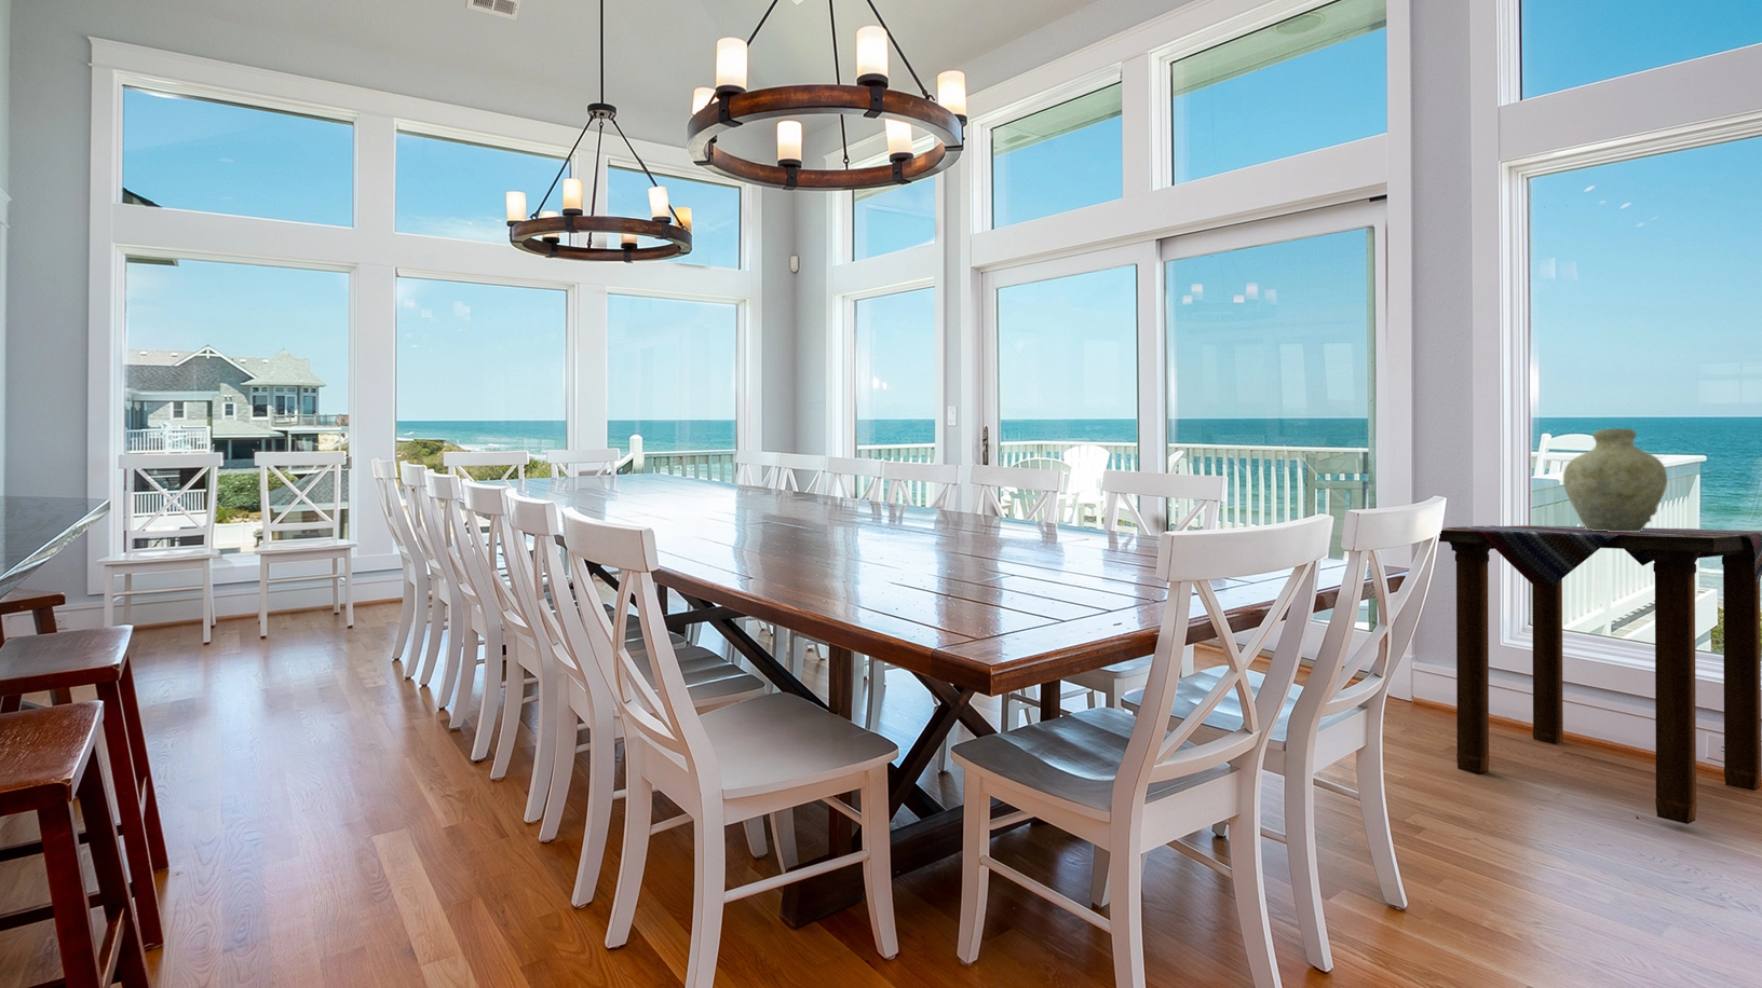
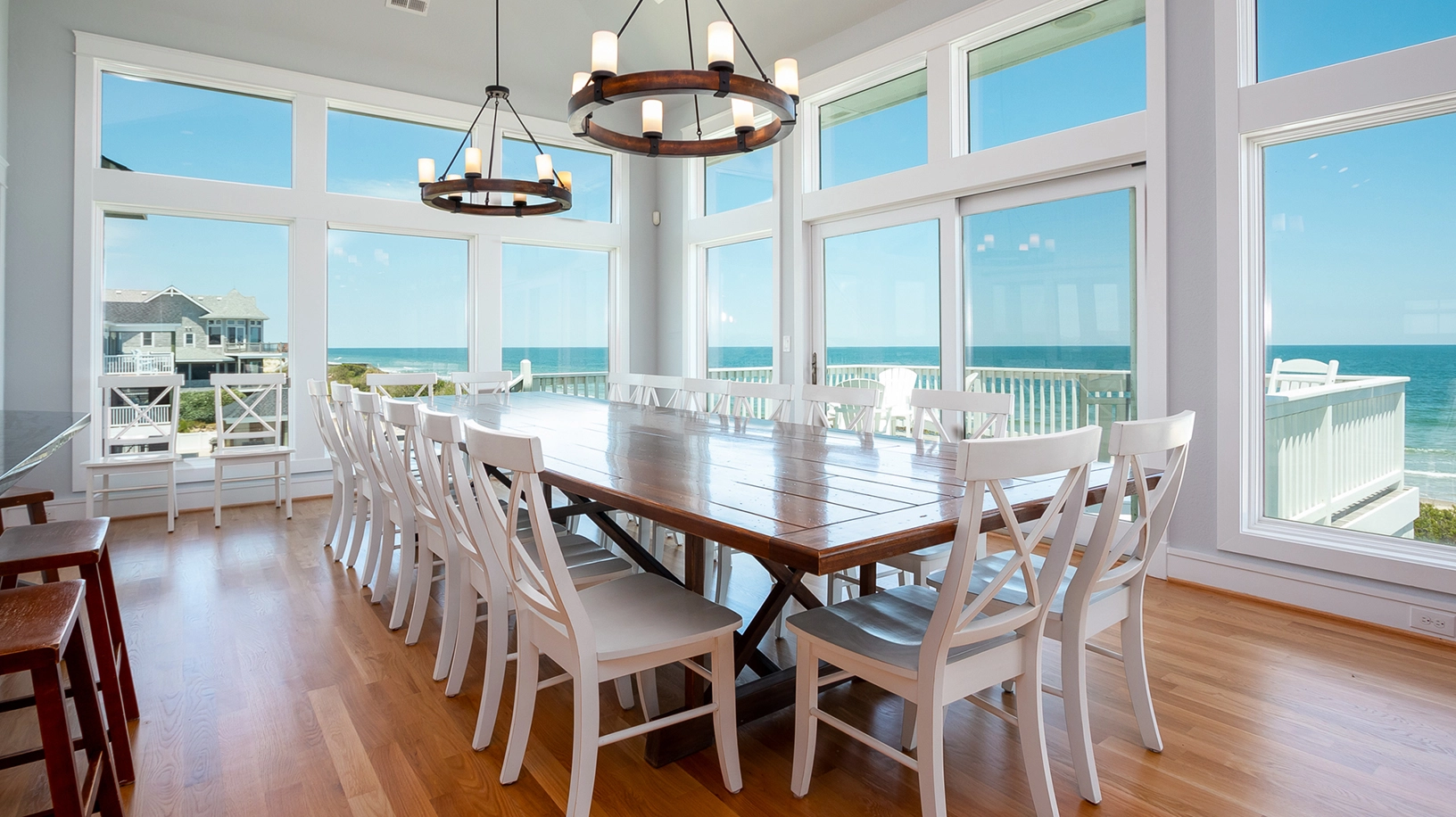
- vase [1562,427,1668,532]
- side table [1438,524,1762,825]
